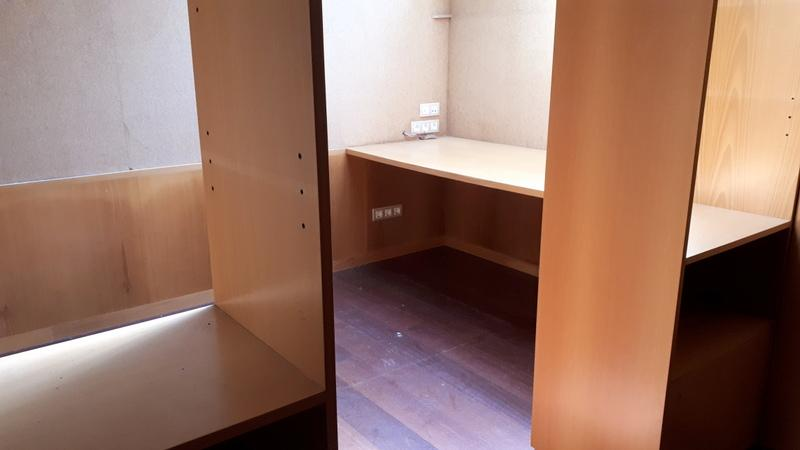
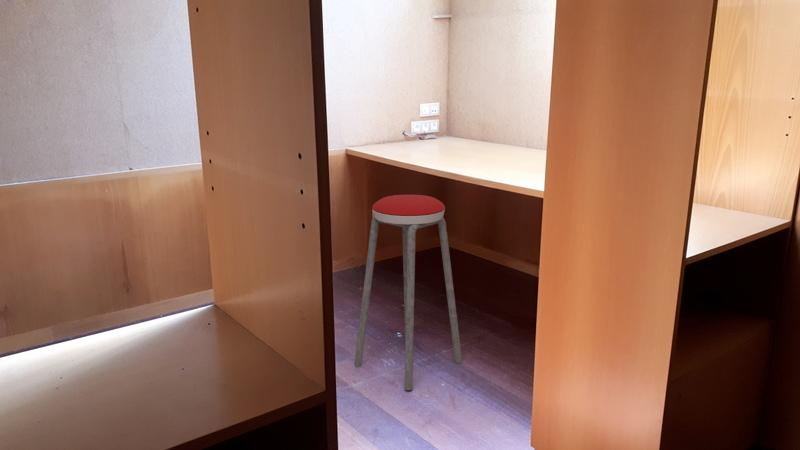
+ music stool [353,194,463,391]
